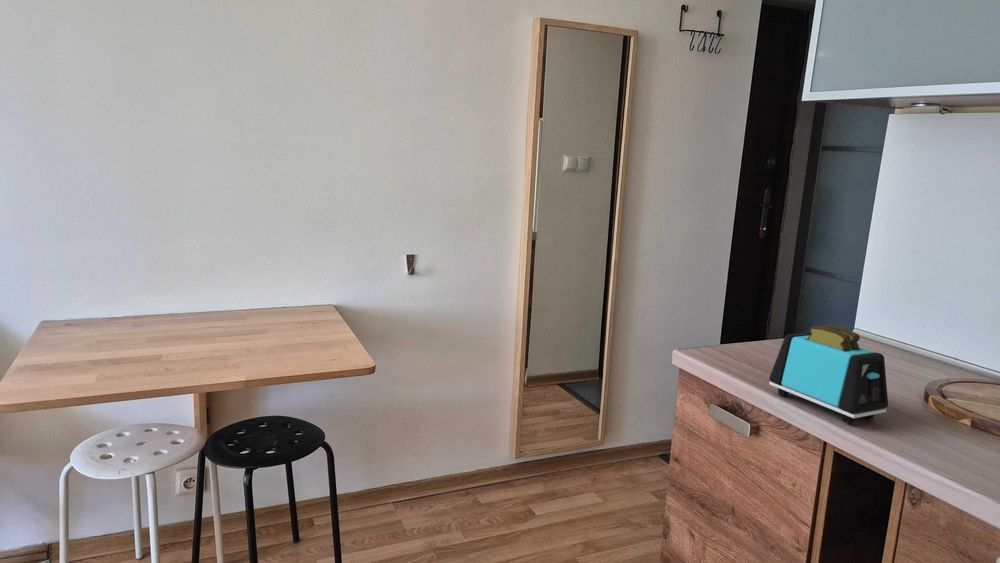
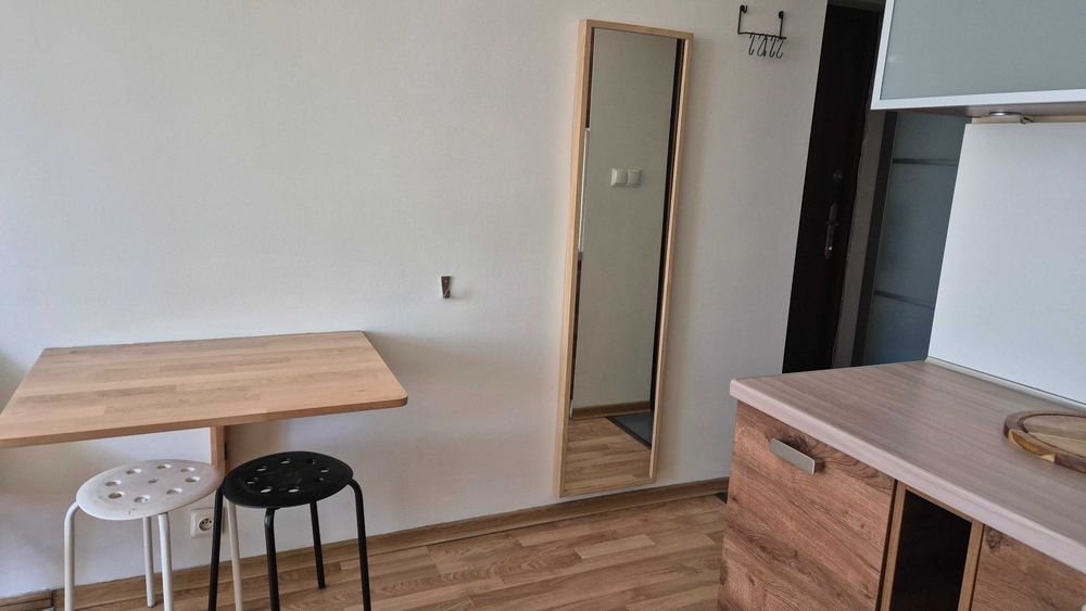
- toaster [768,324,889,425]
